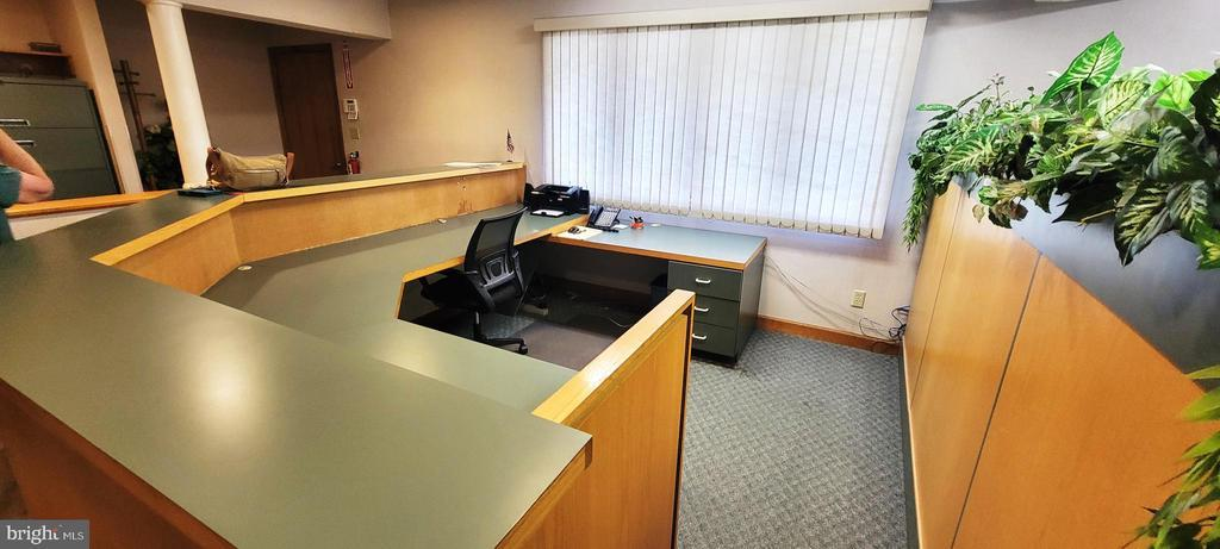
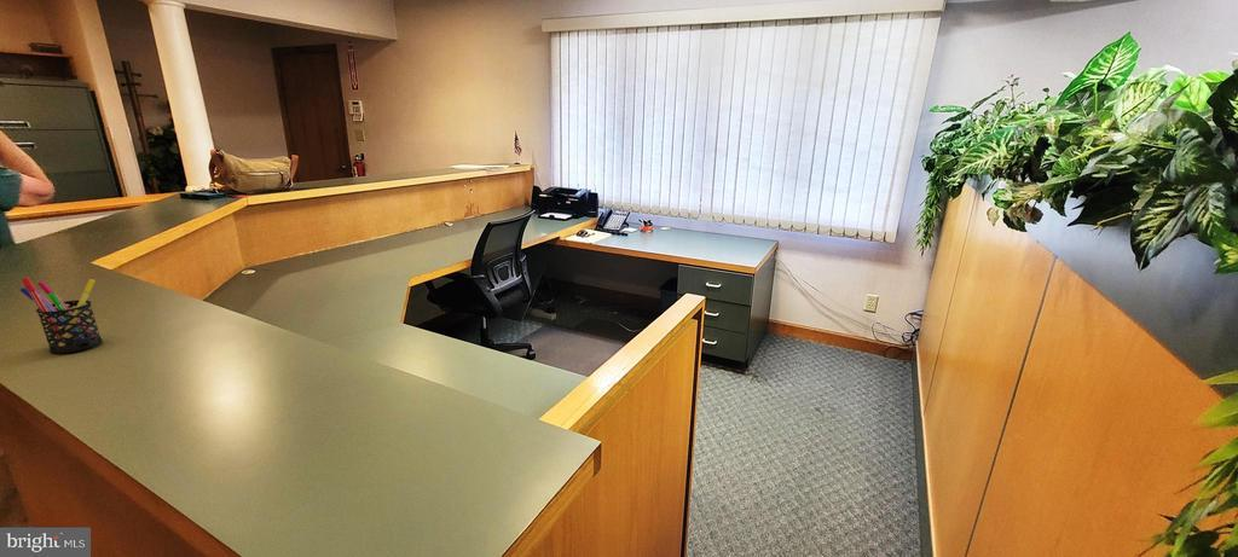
+ pen holder [19,277,104,354]
